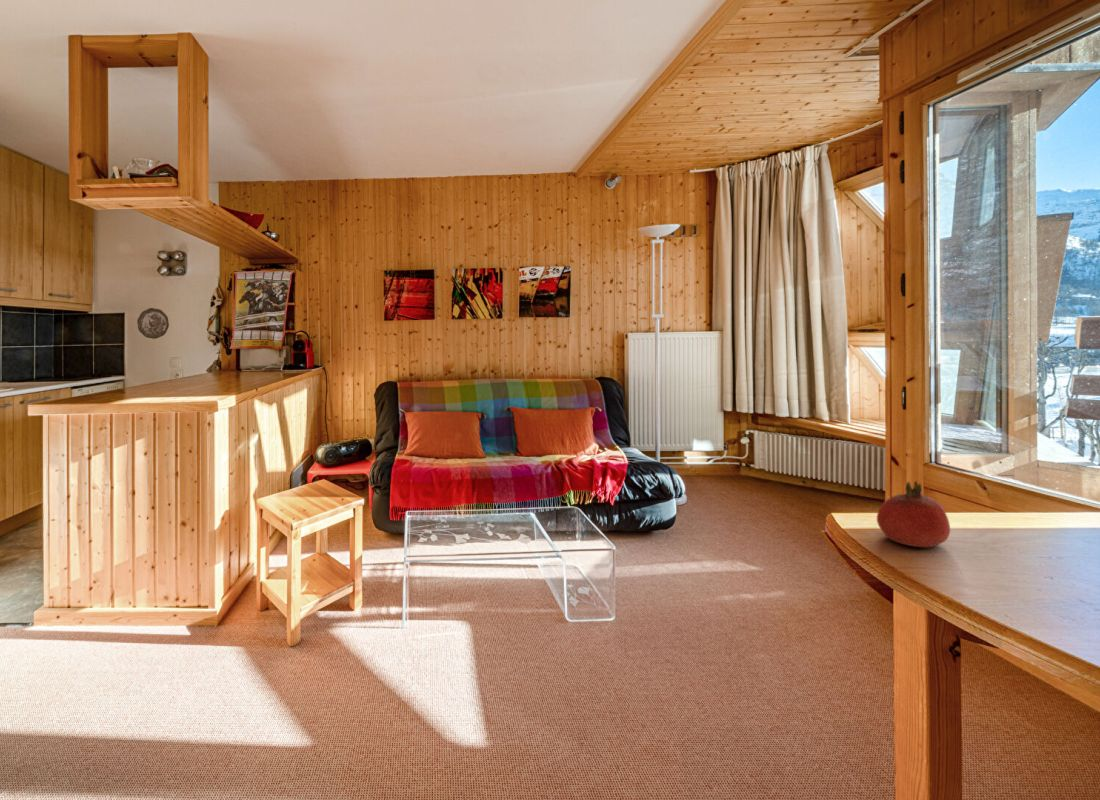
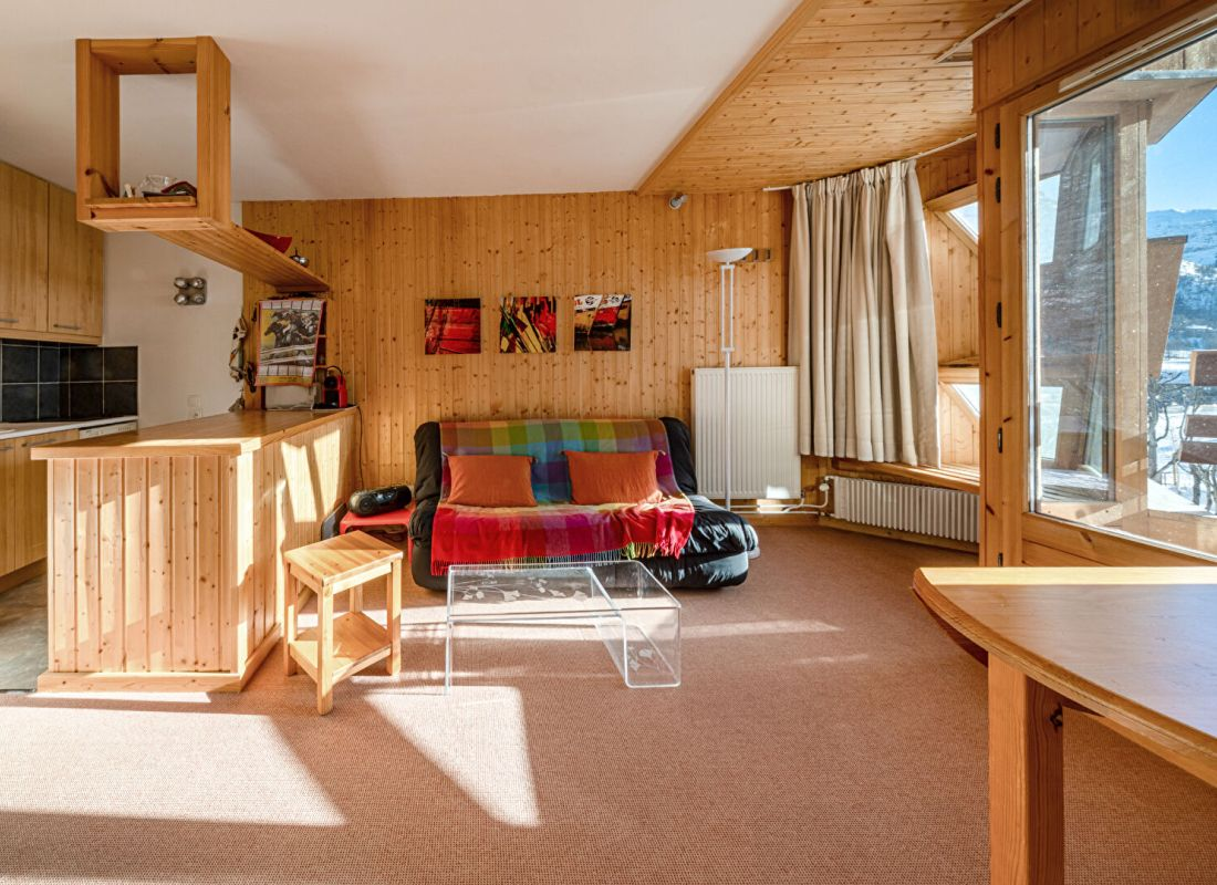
- decorative plate [136,307,170,340]
- fruit [876,480,951,548]
